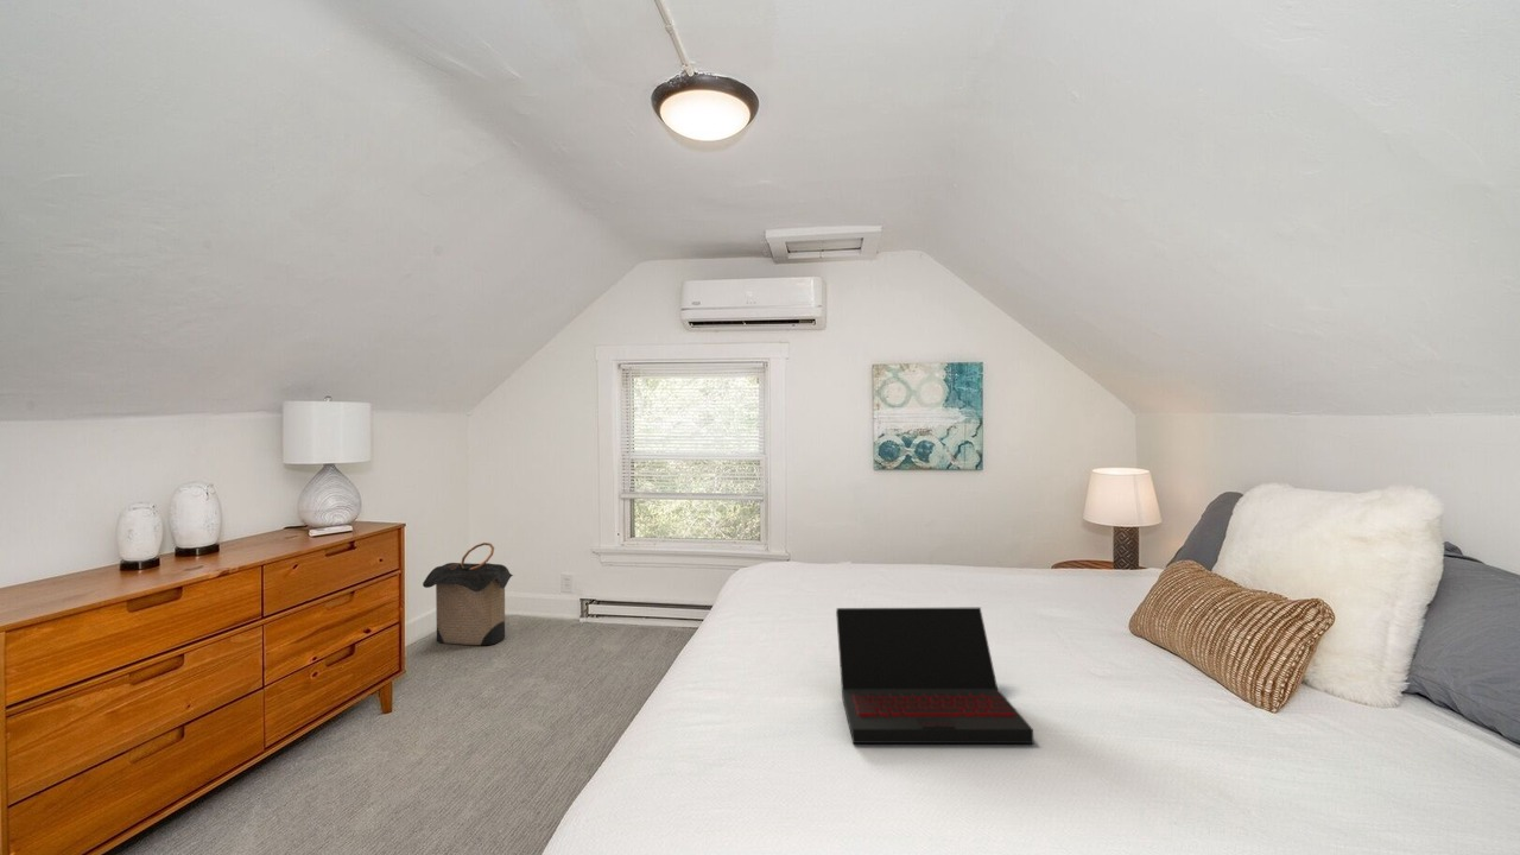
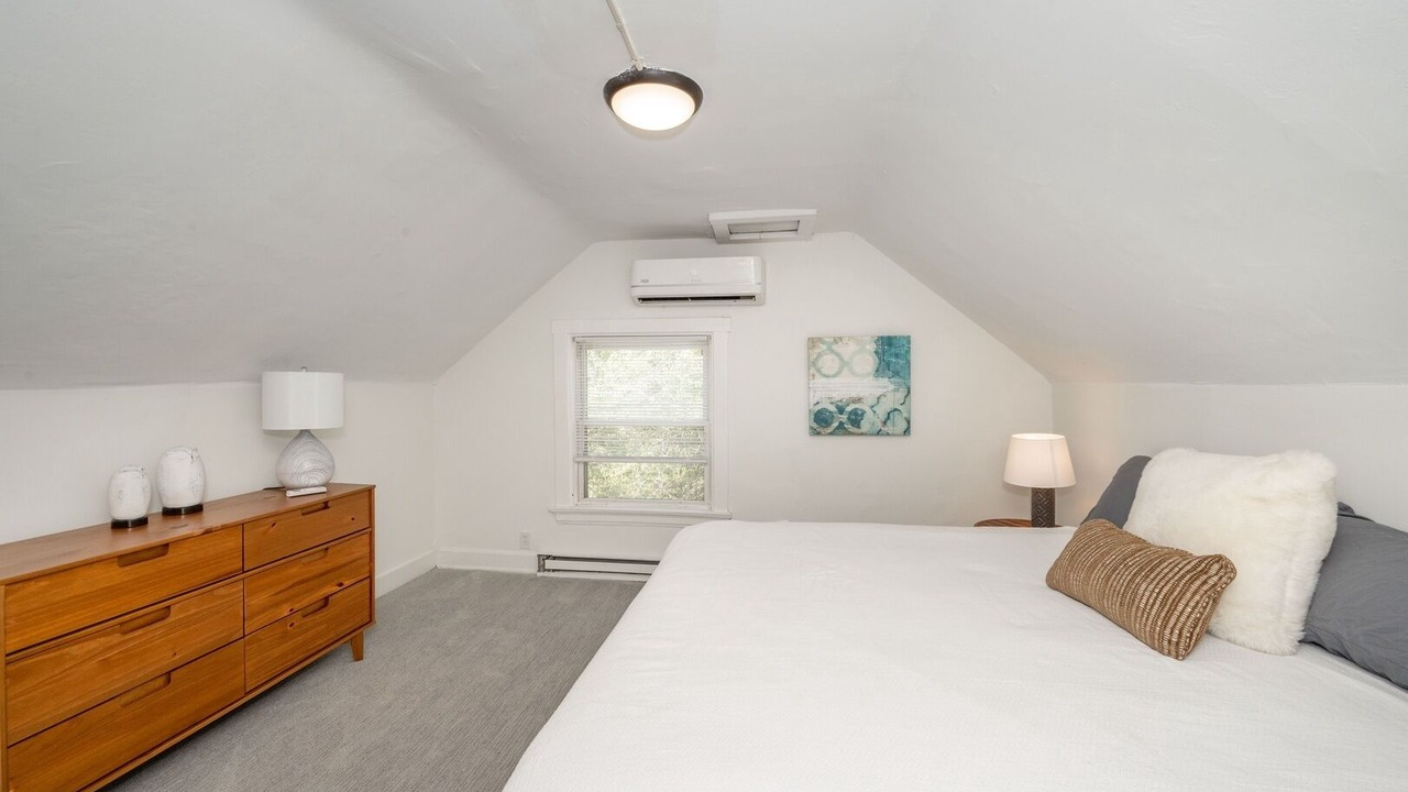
- laundry hamper [422,542,515,646]
- laptop [835,606,1034,745]
